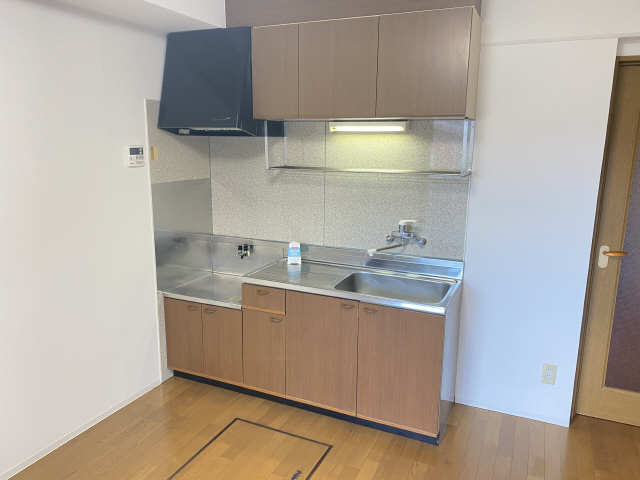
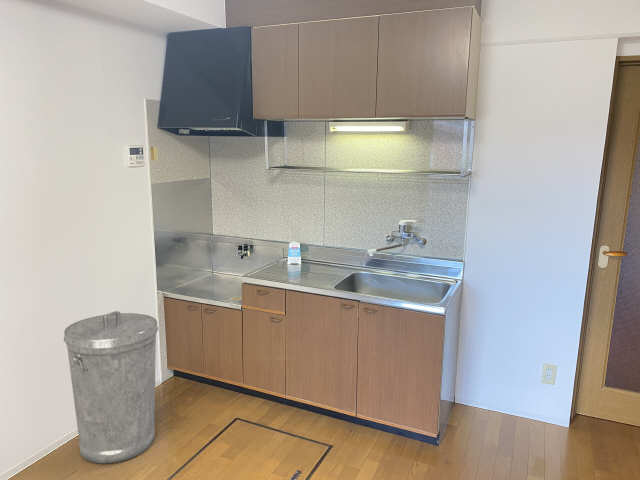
+ trash can [63,310,159,464]
